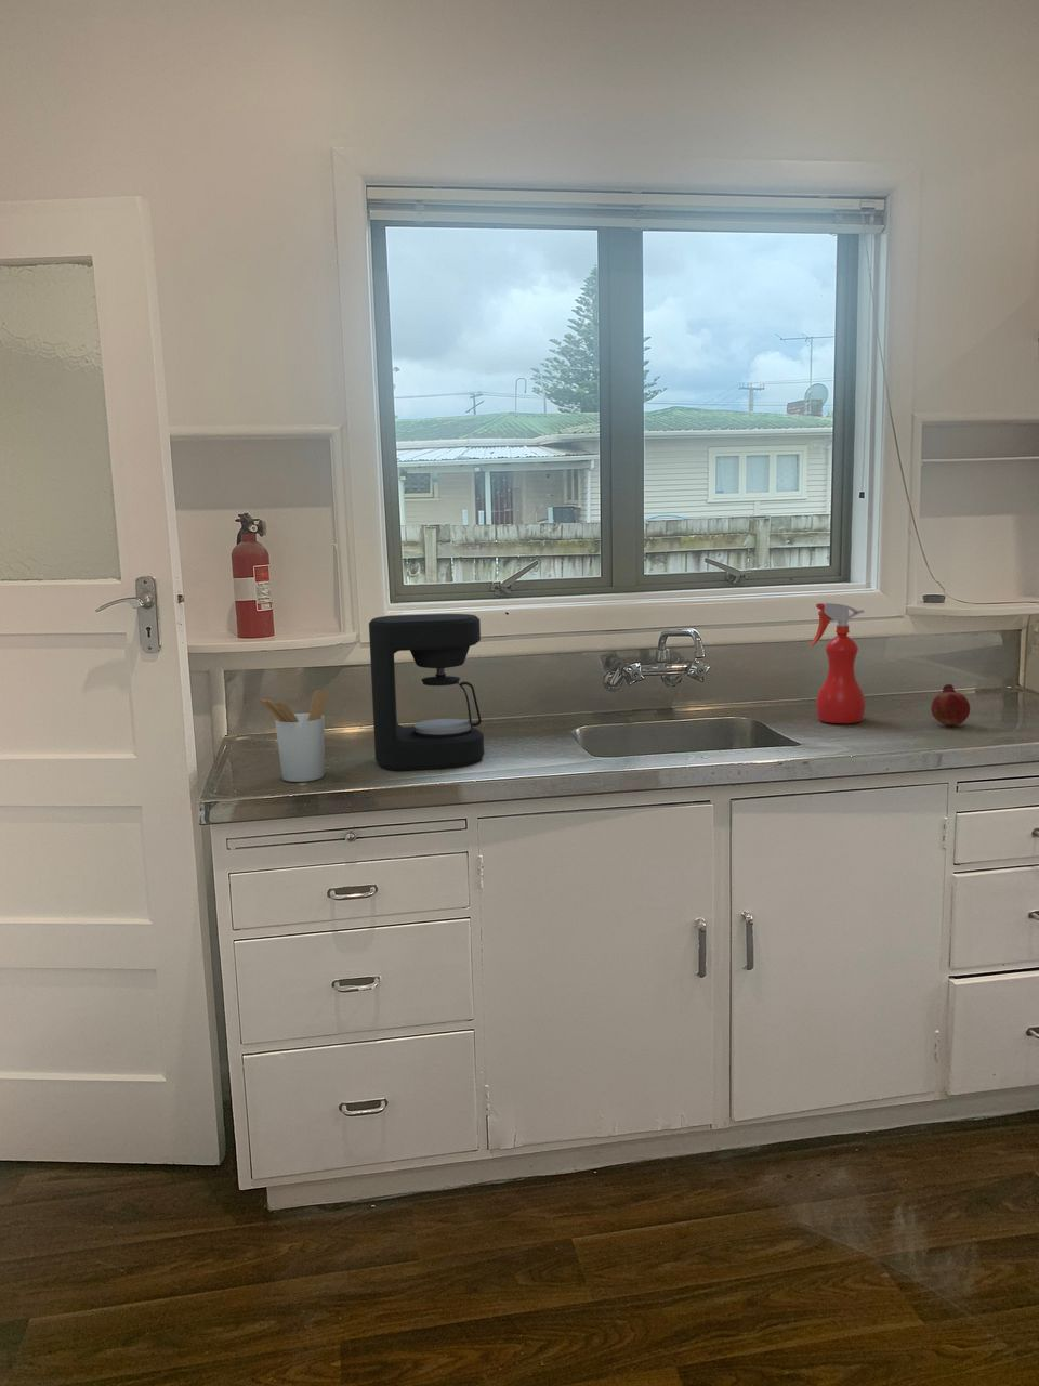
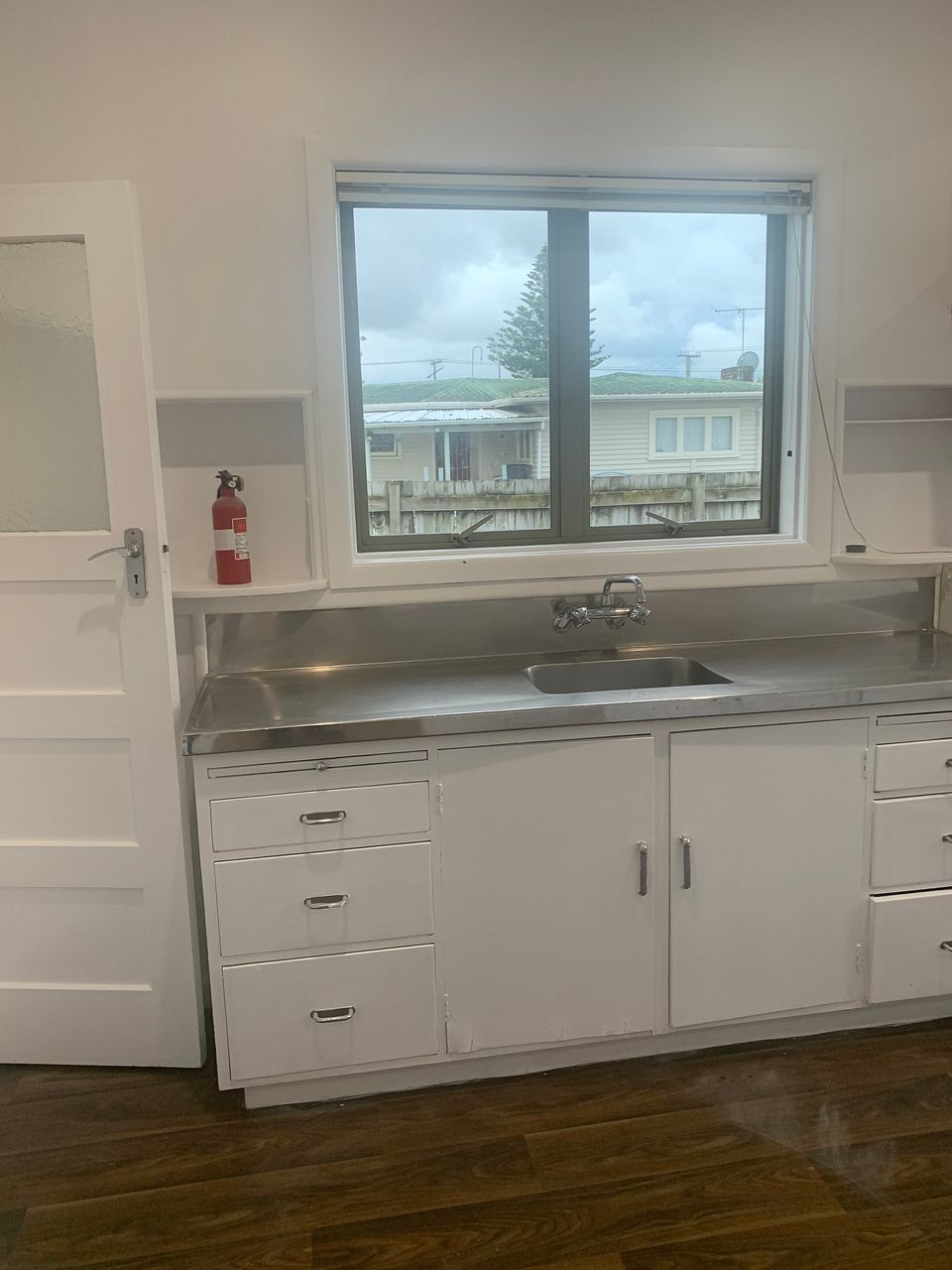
- coffee maker [368,613,485,770]
- spray bottle [809,602,865,725]
- fruit [930,683,971,728]
- utensil holder [259,689,329,782]
